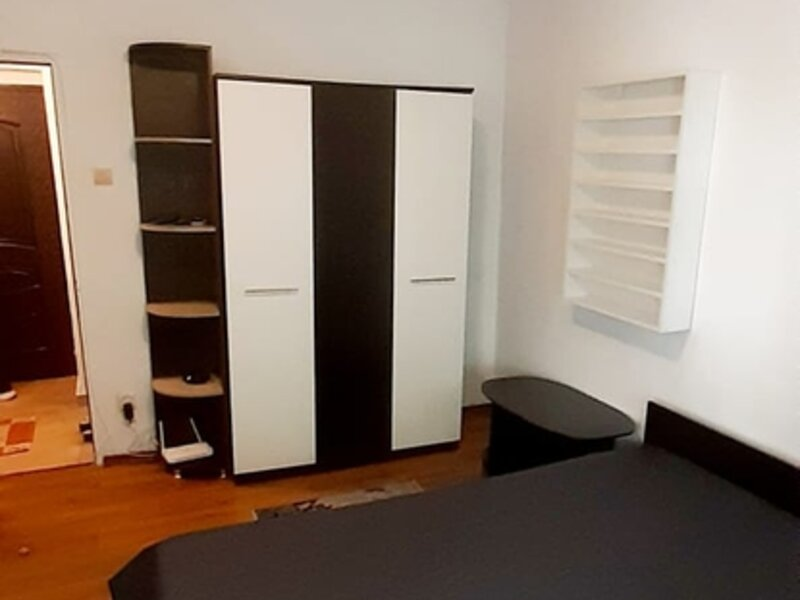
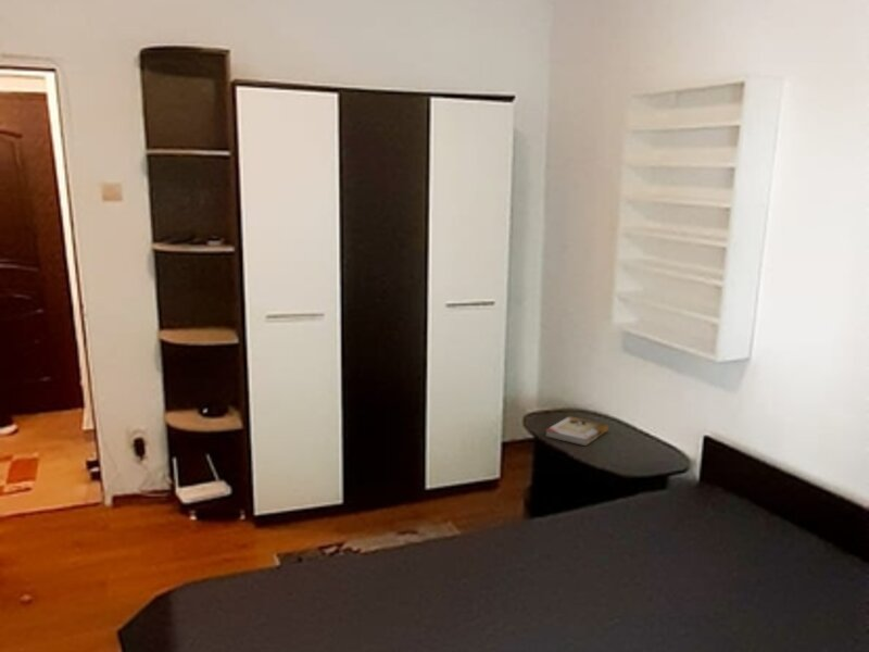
+ book [544,415,609,447]
